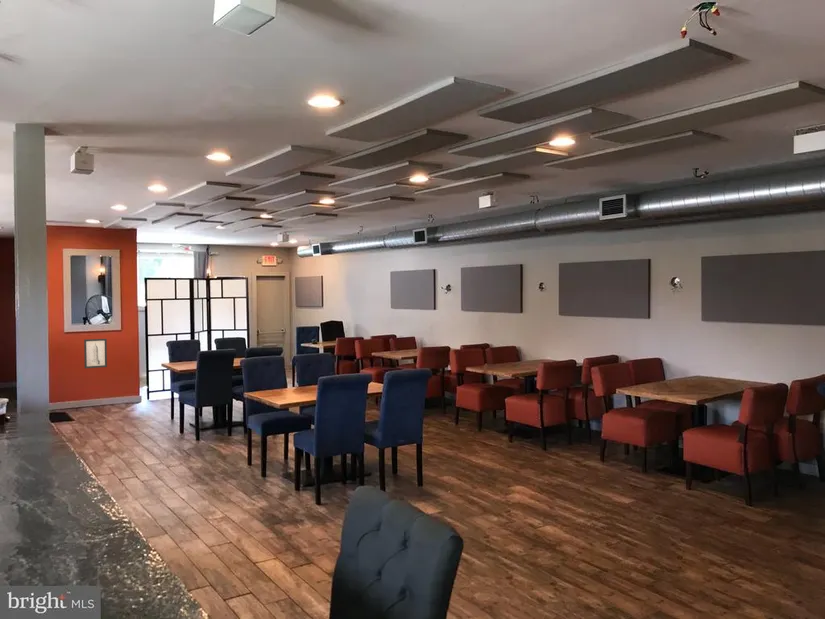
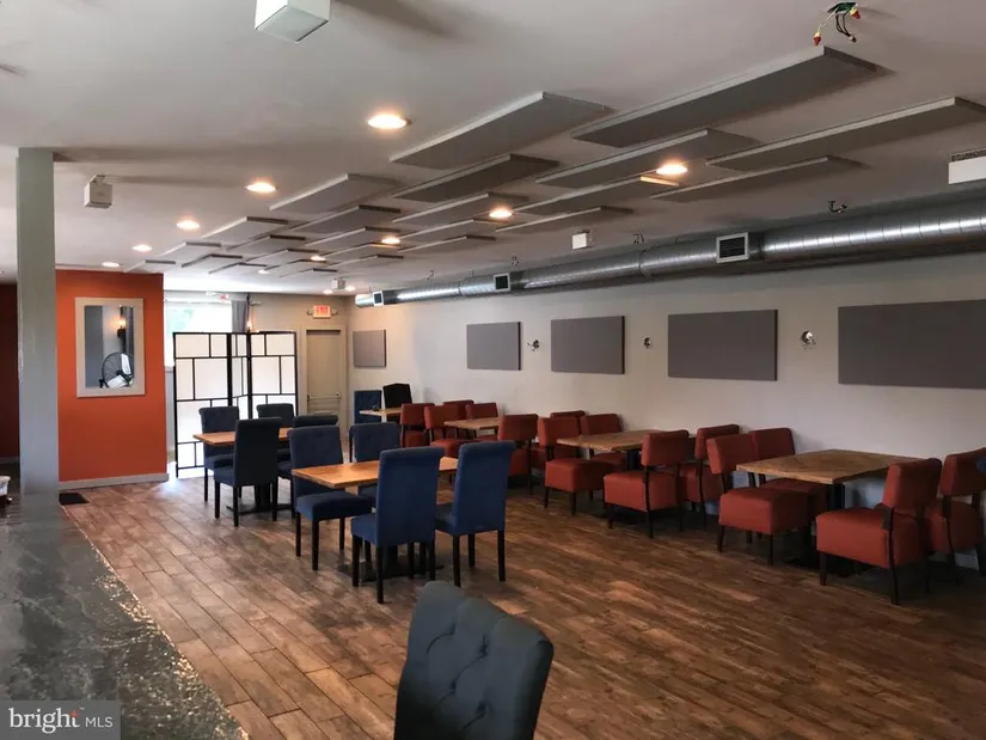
- wall art [83,338,108,369]
